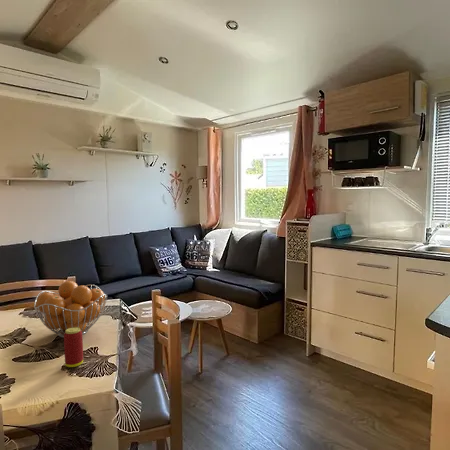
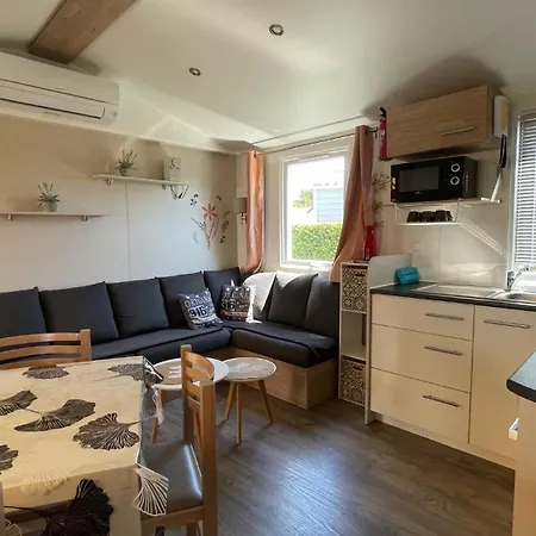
- fruit basket [33,280,108,339]
- beverage can [63,327,84,368]
